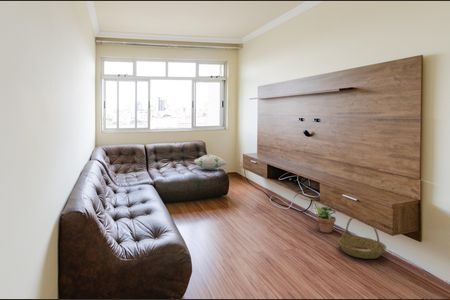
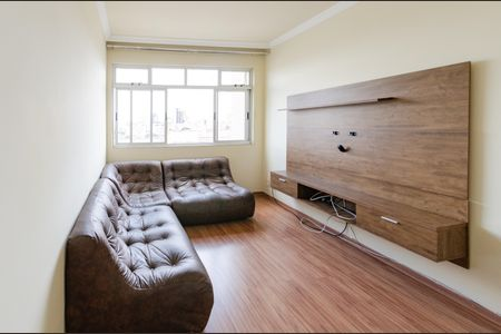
- potted plant [313,205,337,234]
- decorative pillow [193,153,229,171]
- basket [337,217,387,260]
